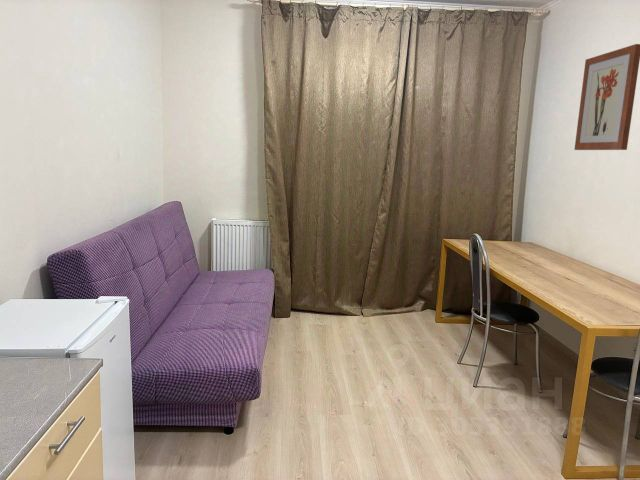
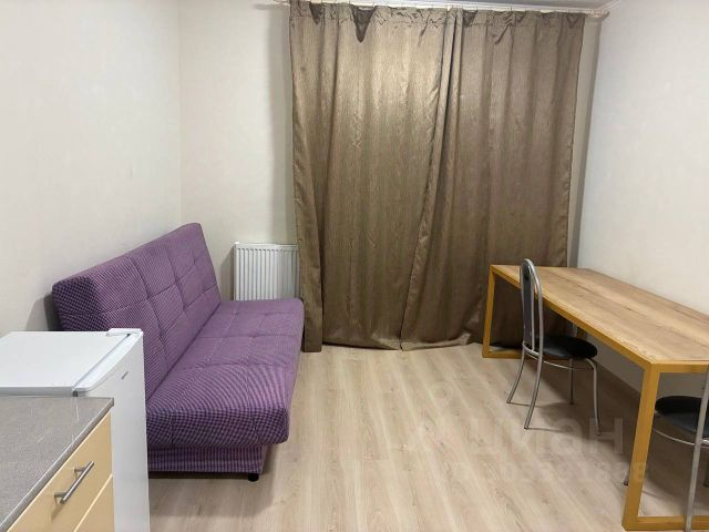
- wall art [573,43,640,151]
